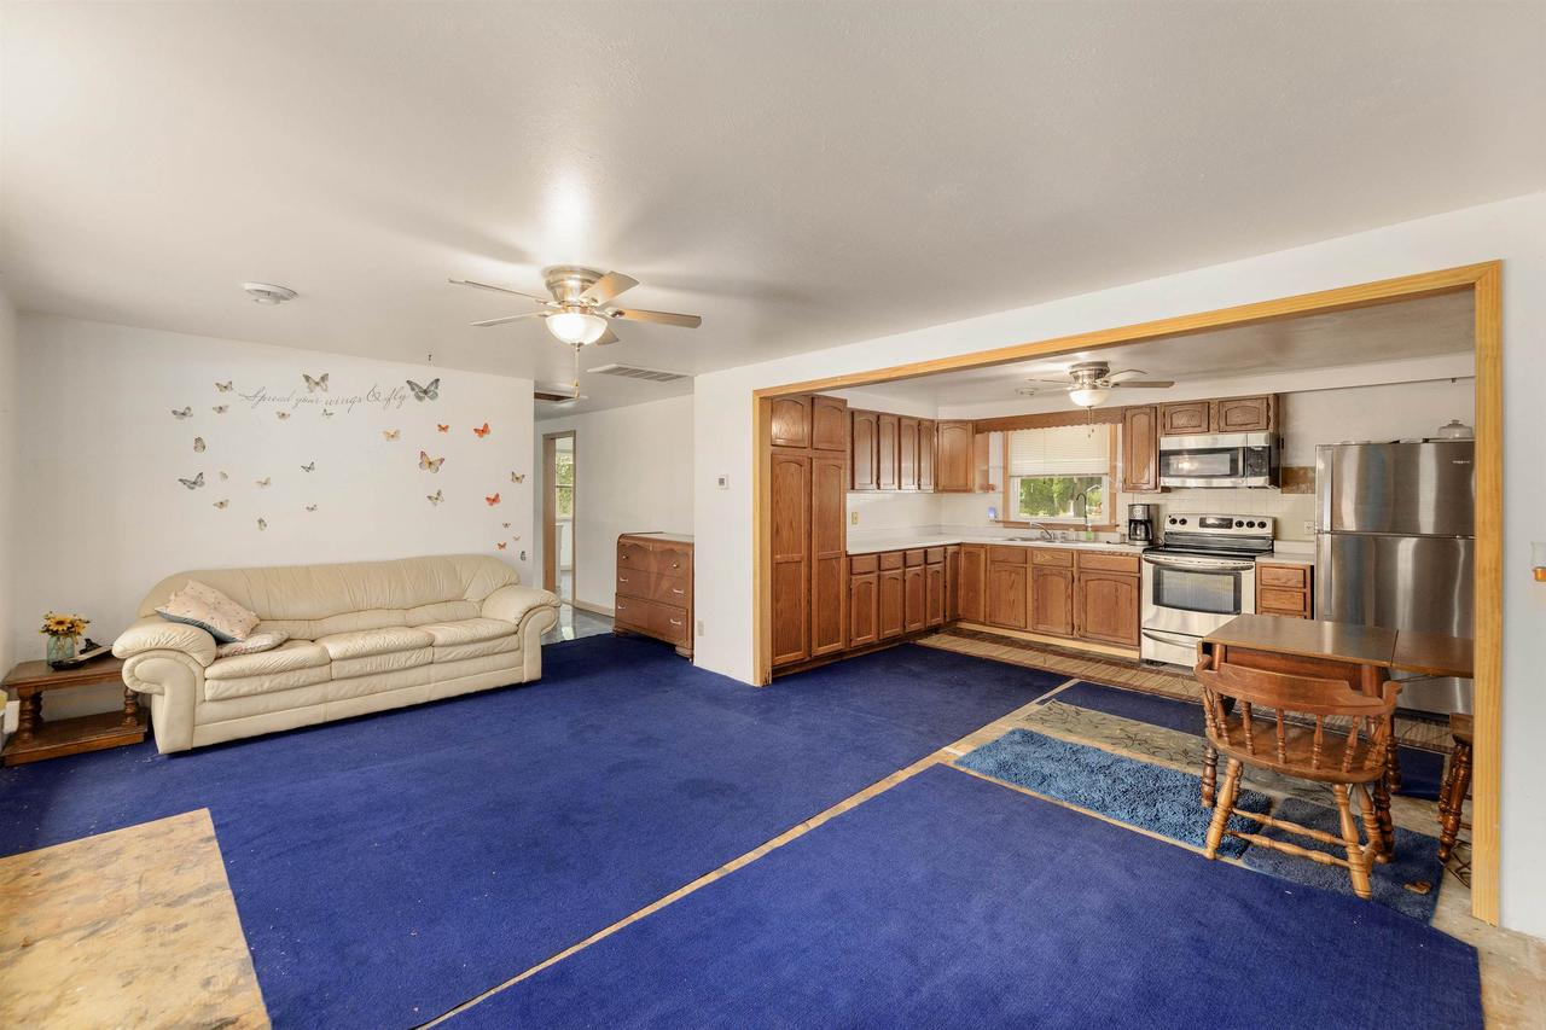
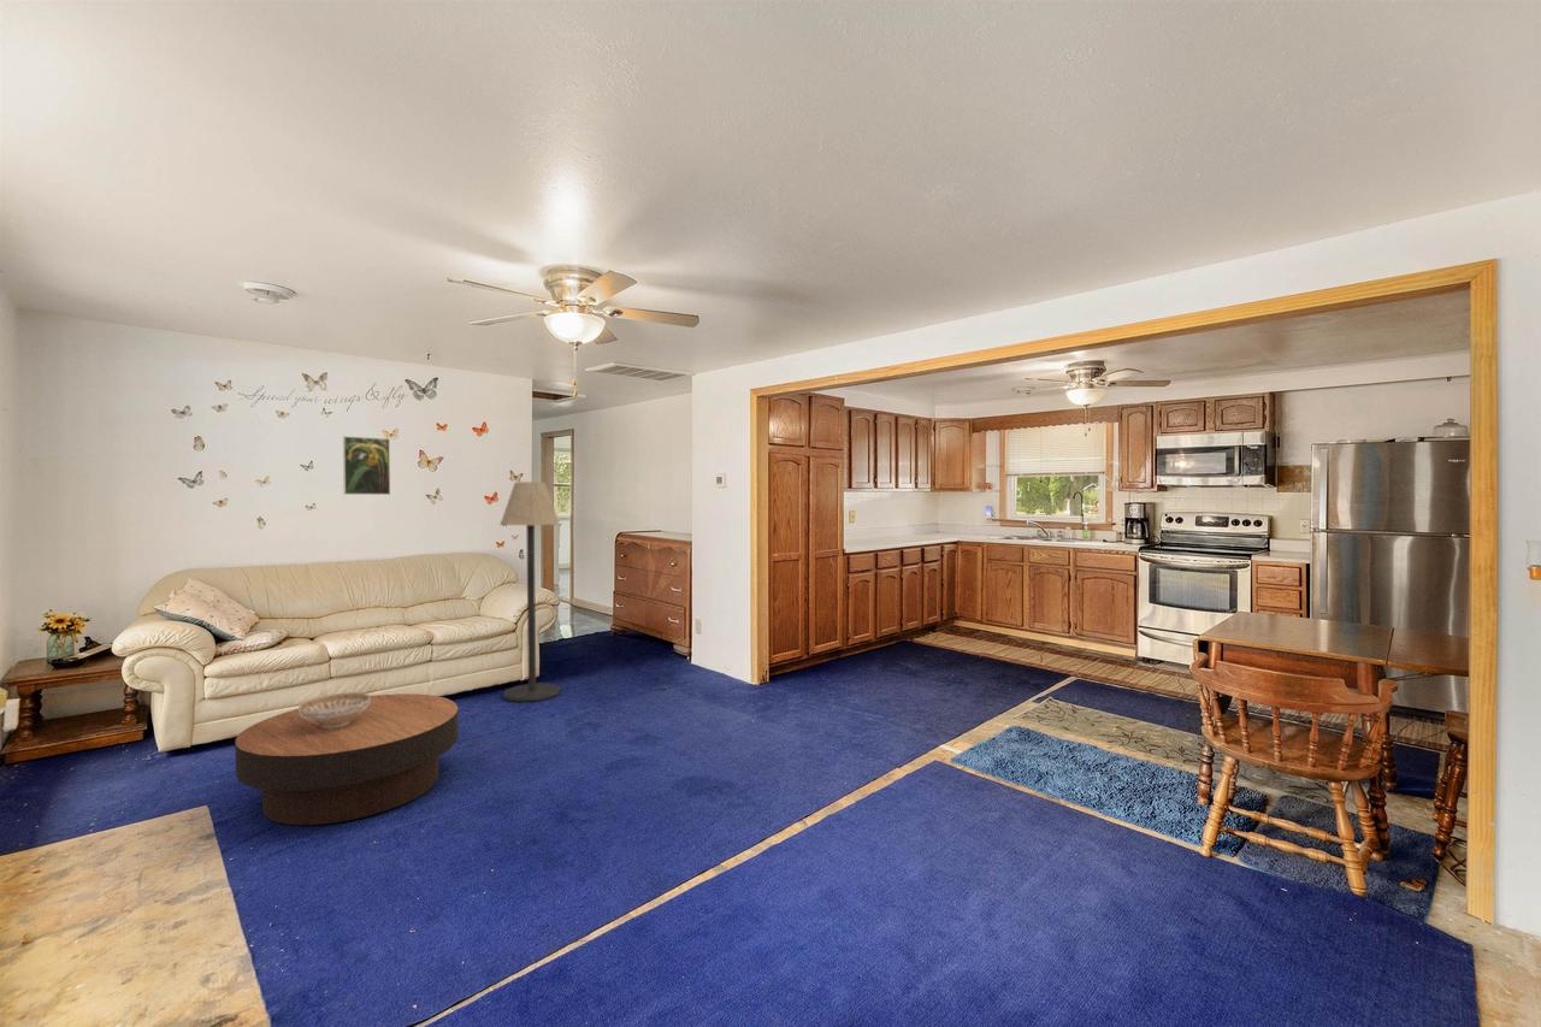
+ decorative bowl [297,691,371,728]
+ coffee table [234,692,460,826]
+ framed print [342,435,391,496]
+ floor lamp [500,480,561,703]
